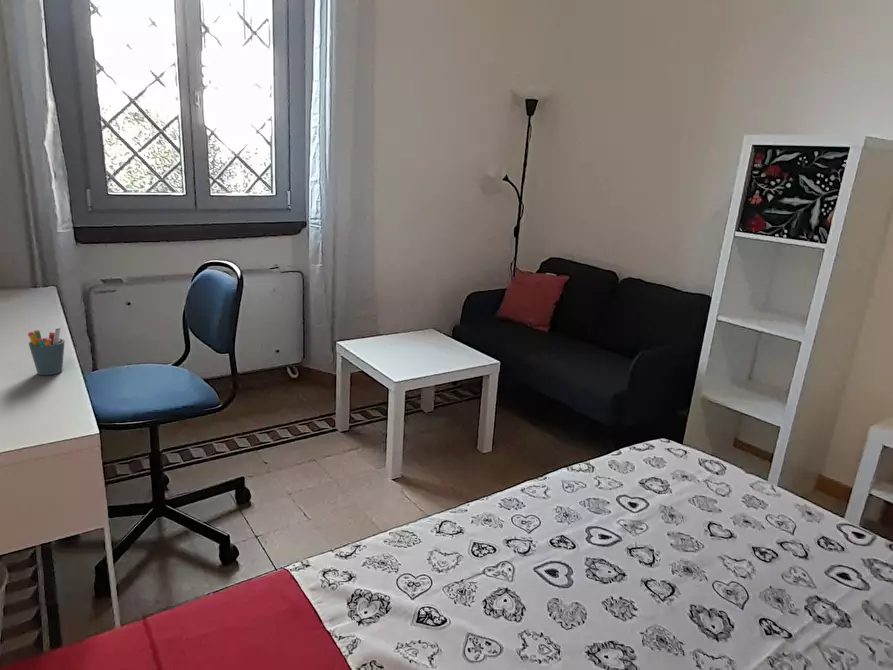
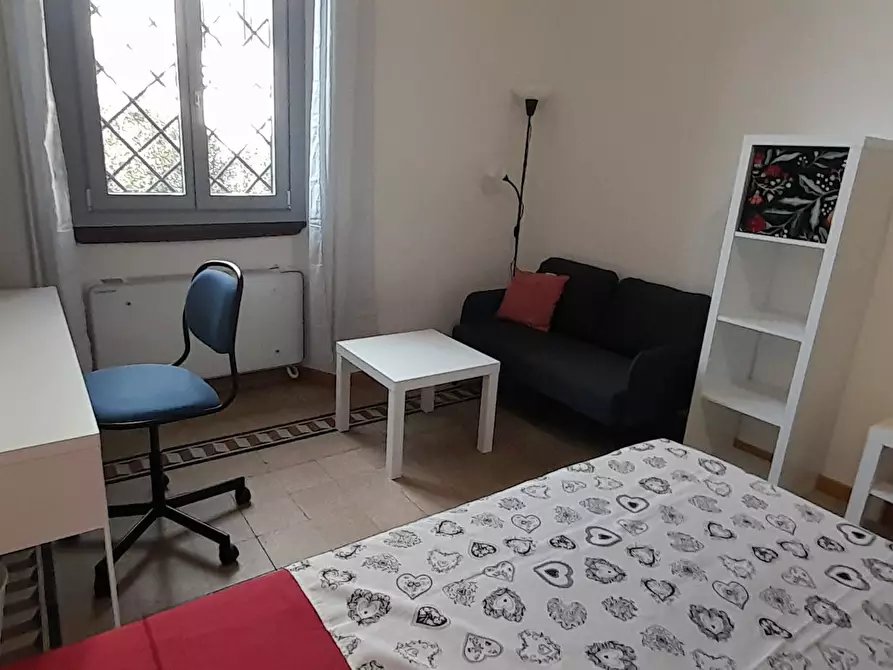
- pen holder [27,326,66,376]
